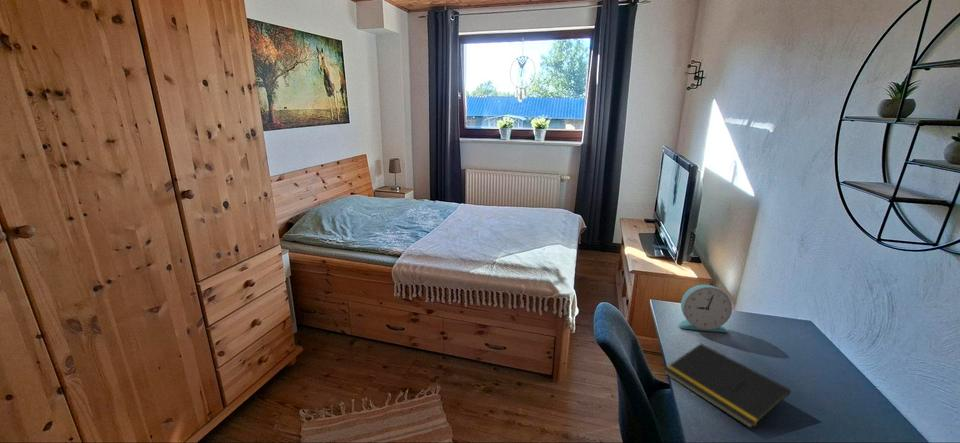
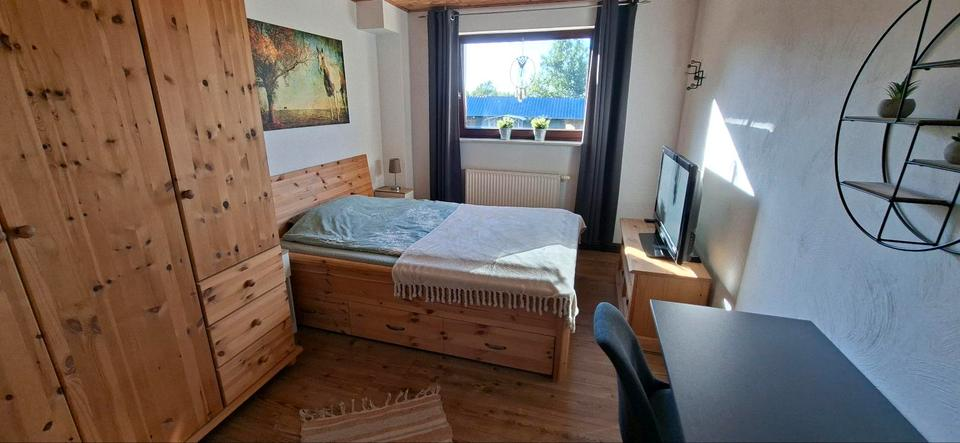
- alarm clock [678,284,733,333]
- notepad [663,343,791,429]
